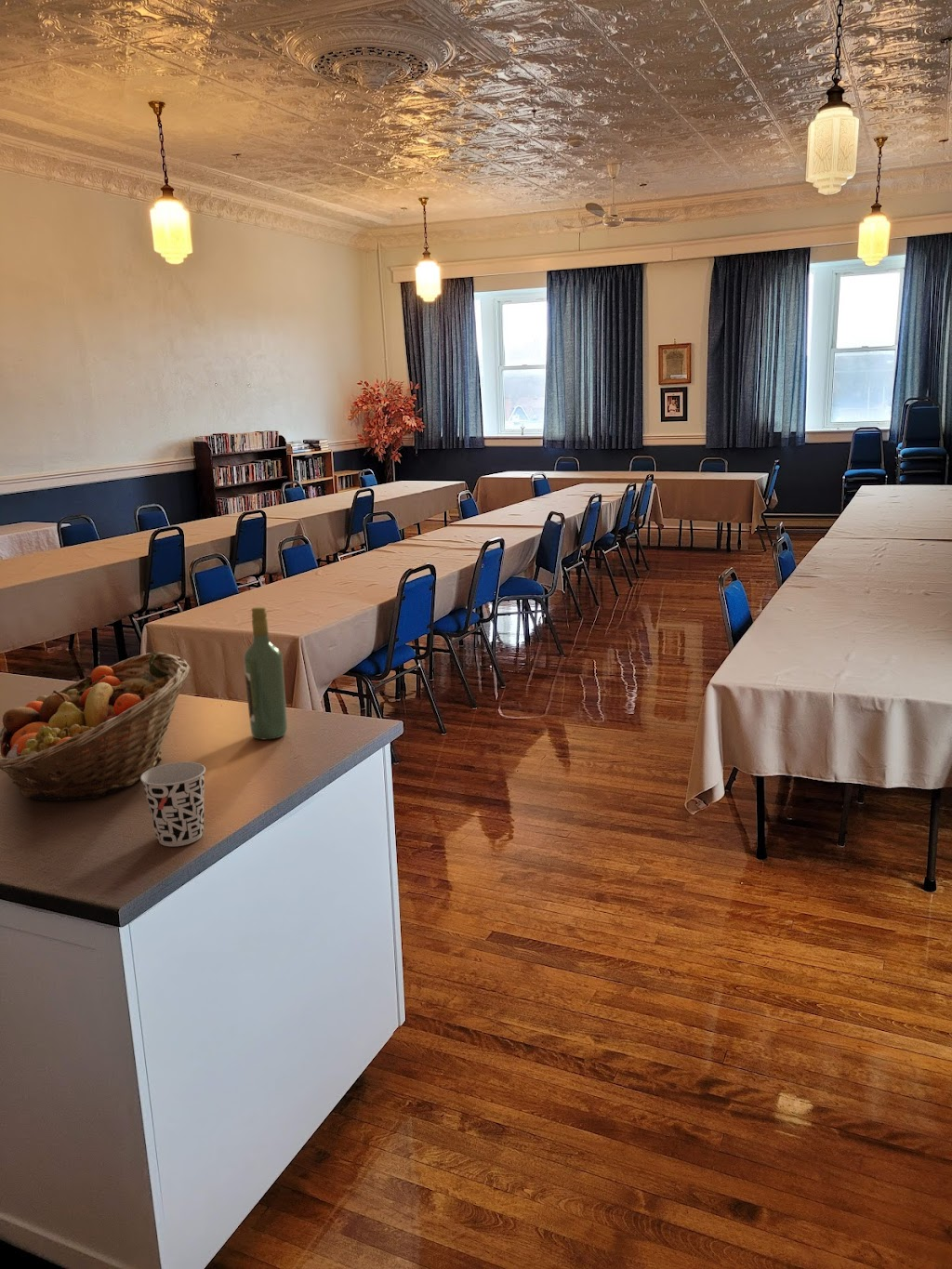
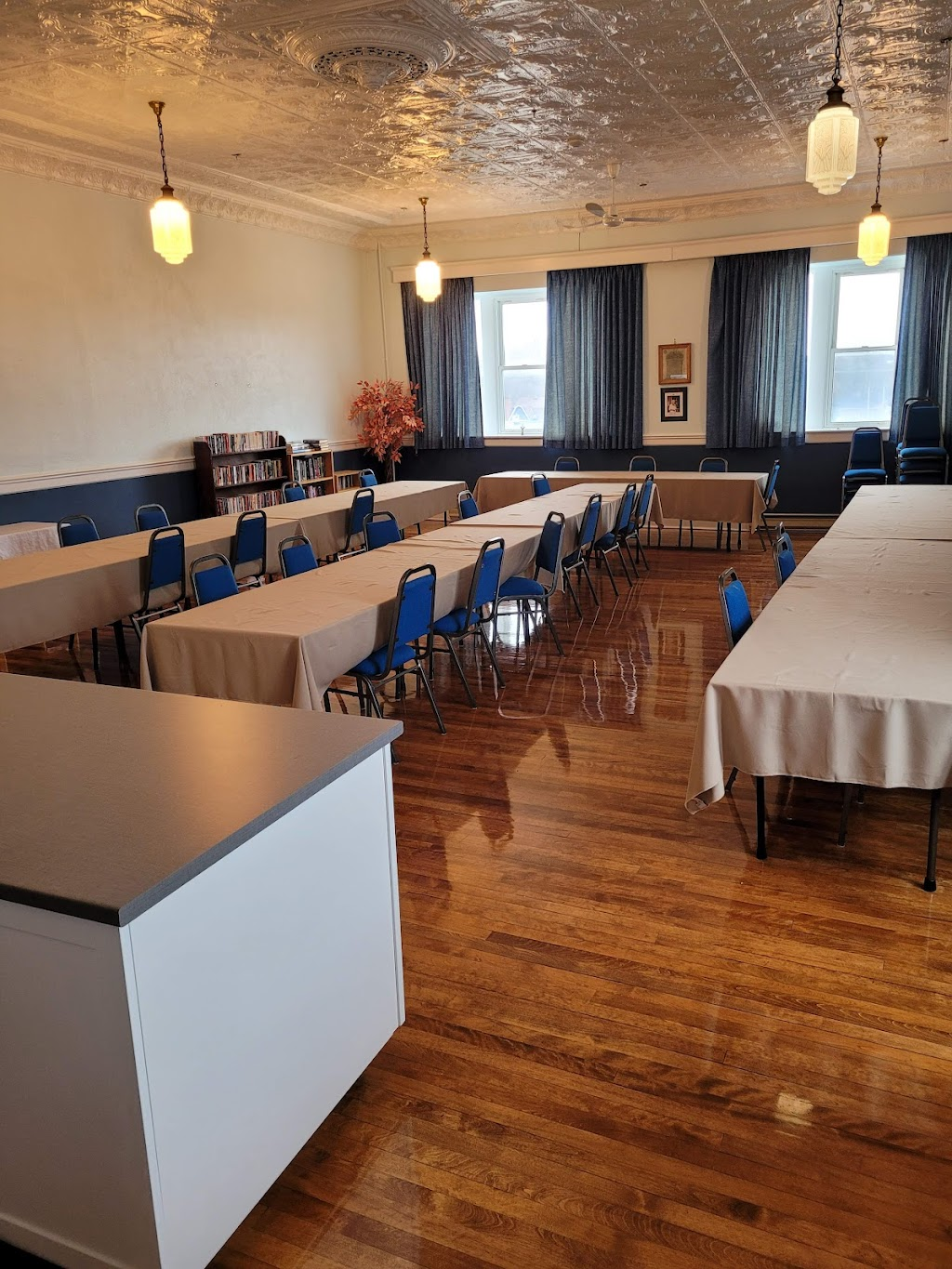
- wine bottle [243,606,288,740]
- cup [140,761,206,847]
- fruit basket [0,651,192,801]
